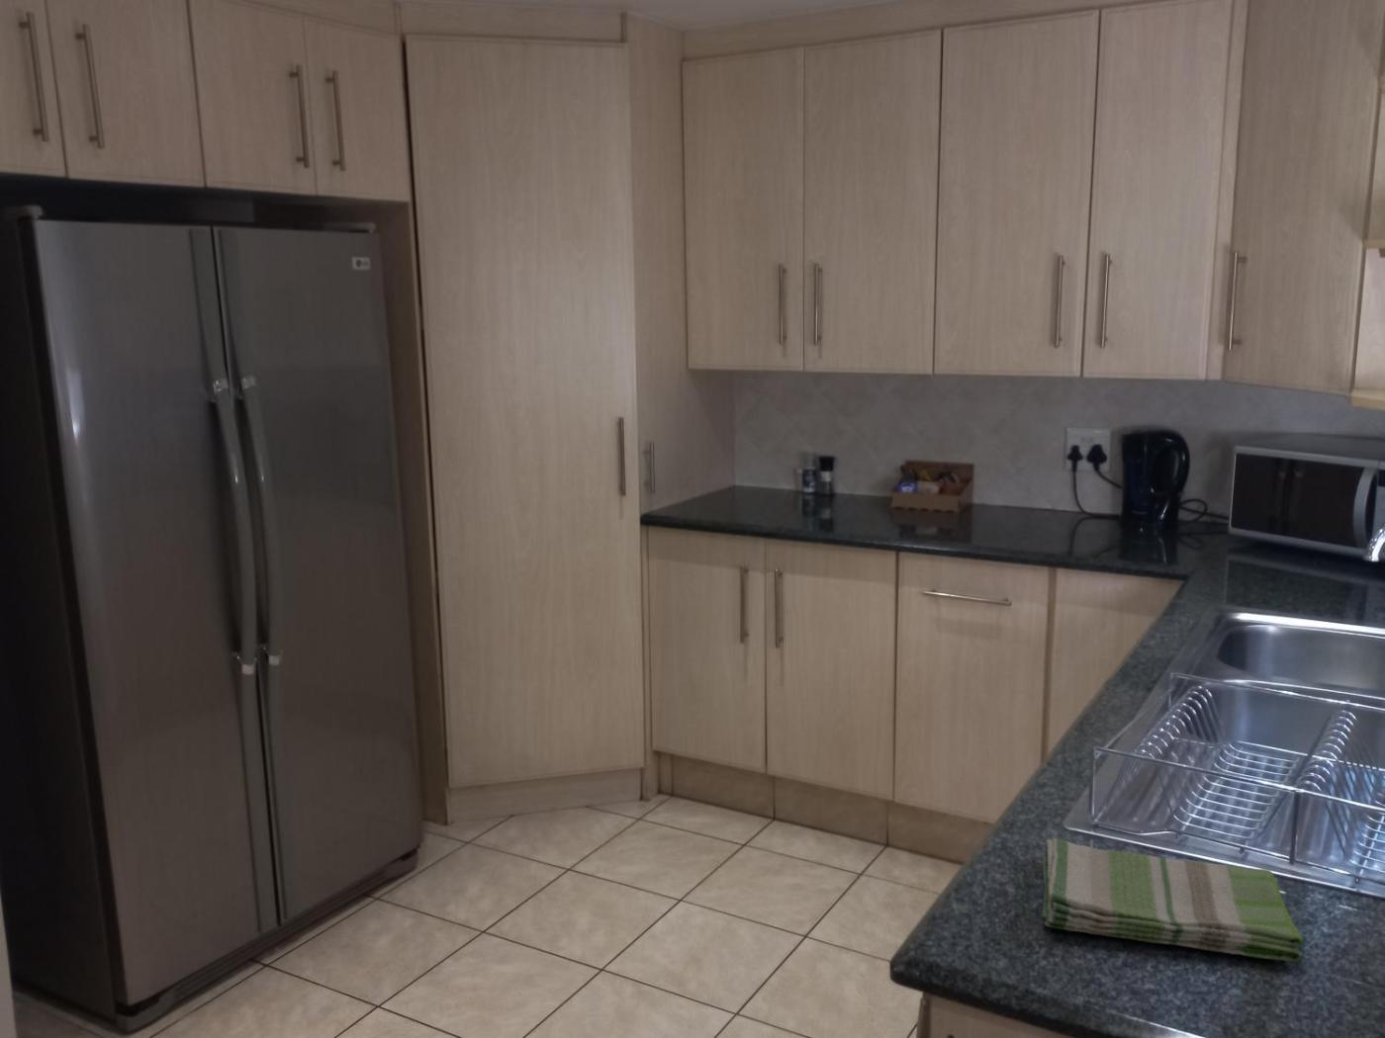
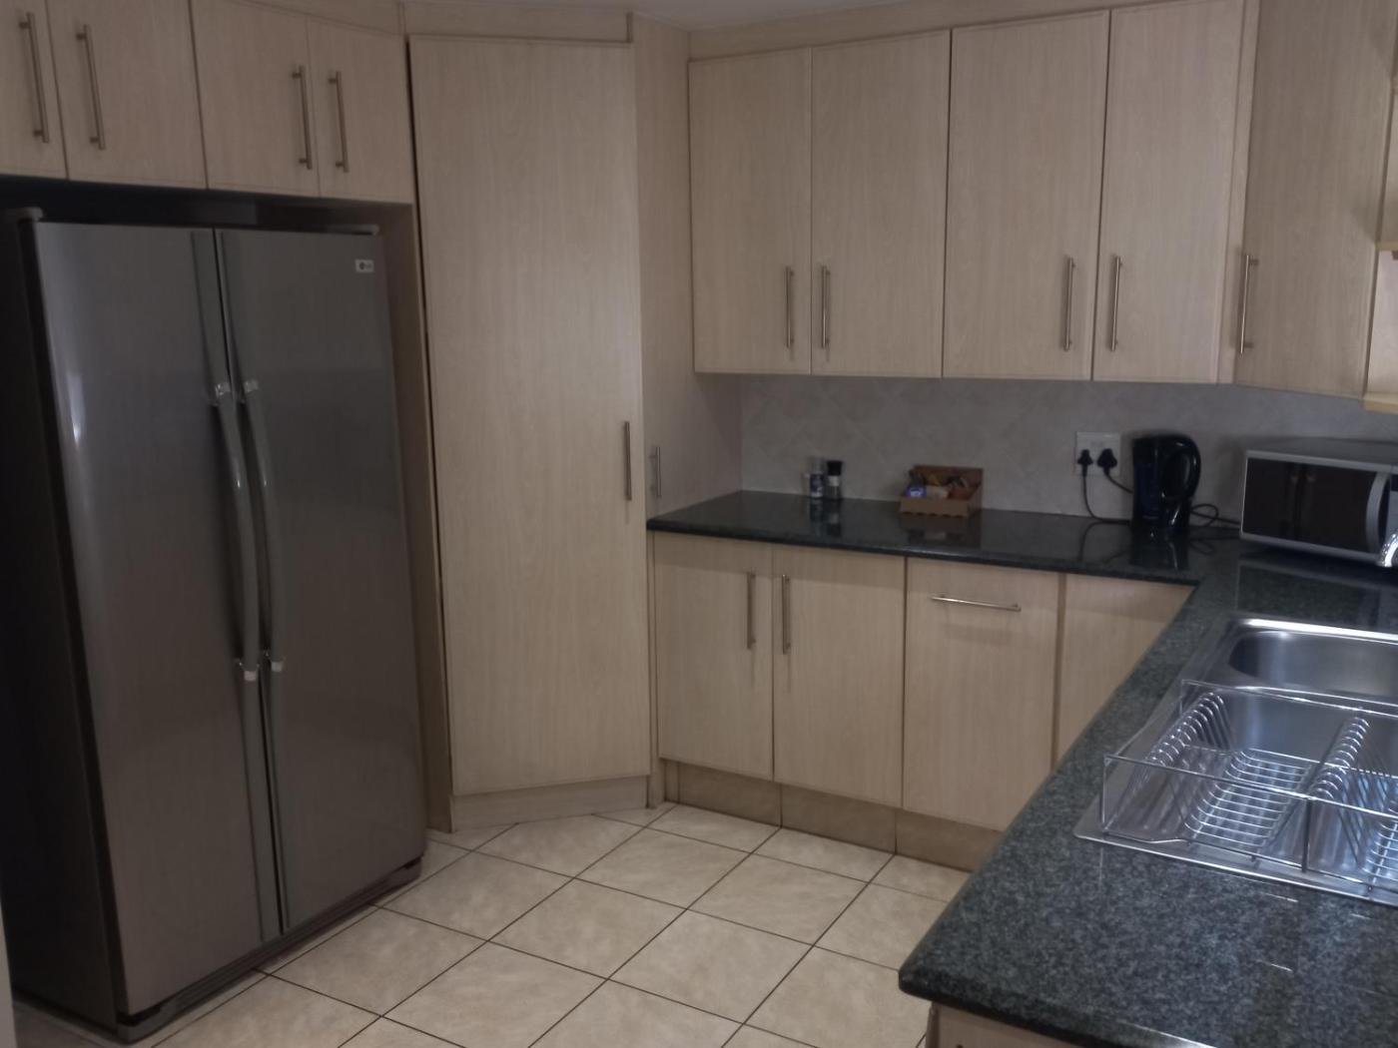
- dish towel [1041,836,1304,963]
